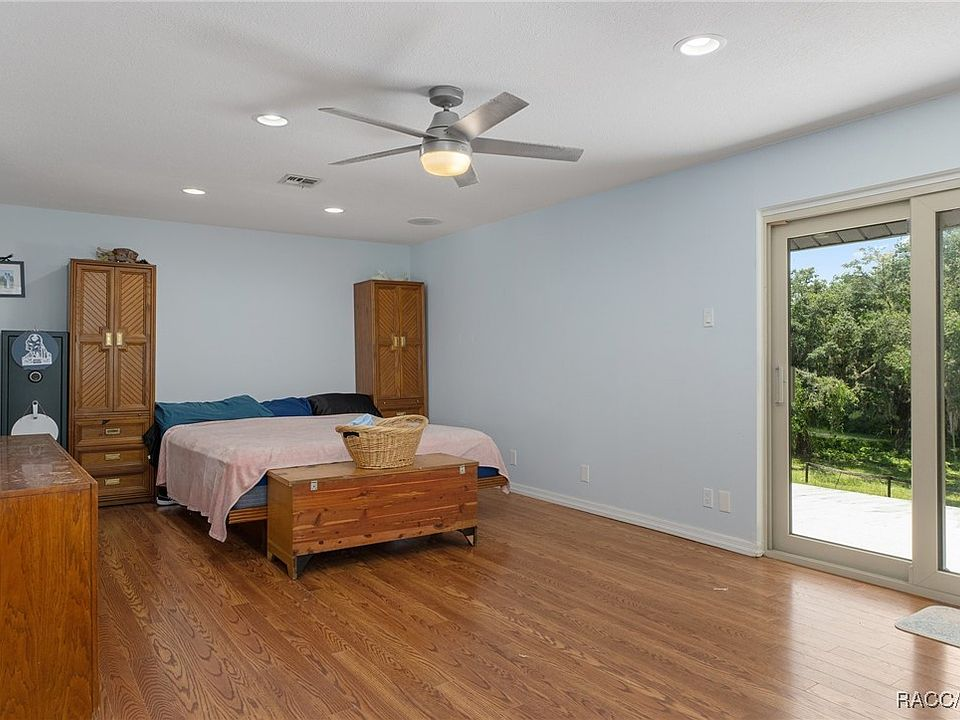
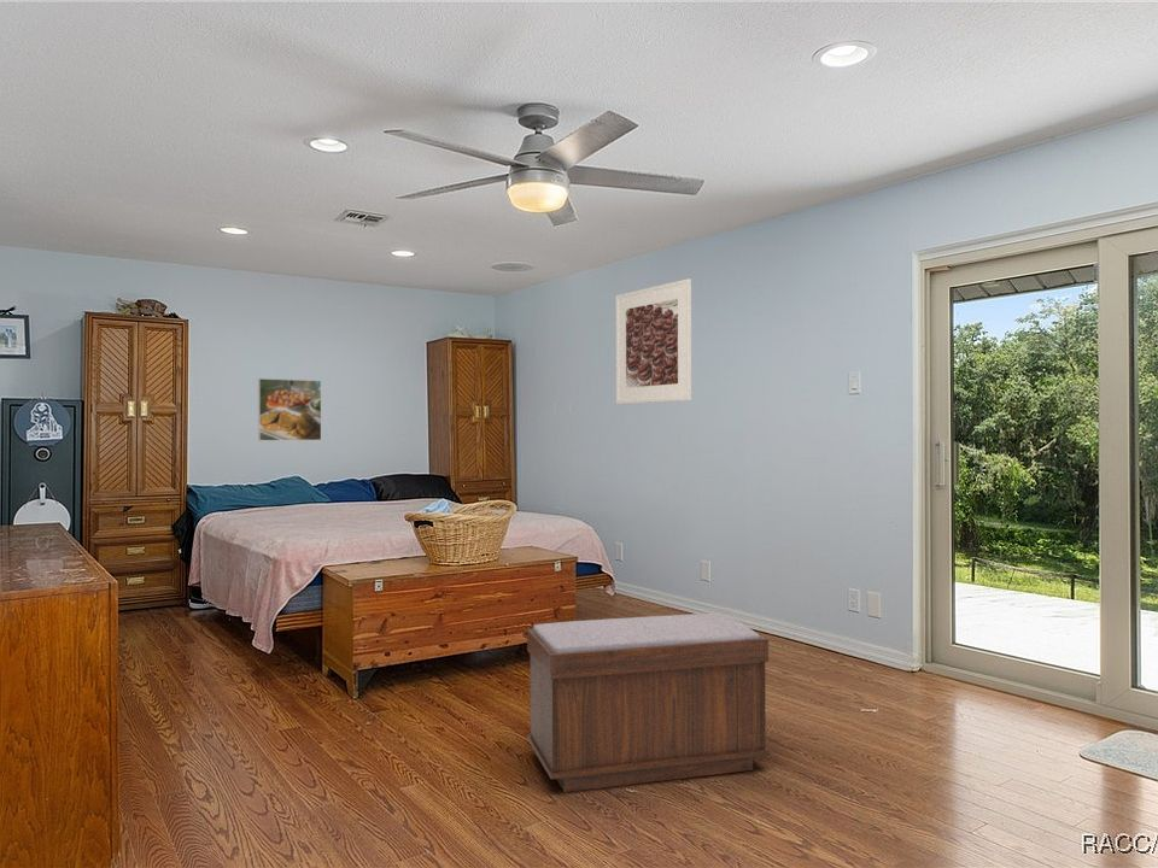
+ bench [526,612,770,793]
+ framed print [257,377,322,442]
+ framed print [614,277,692,405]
